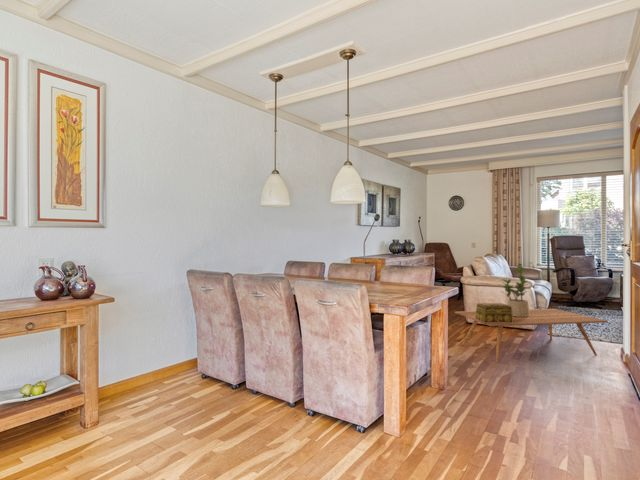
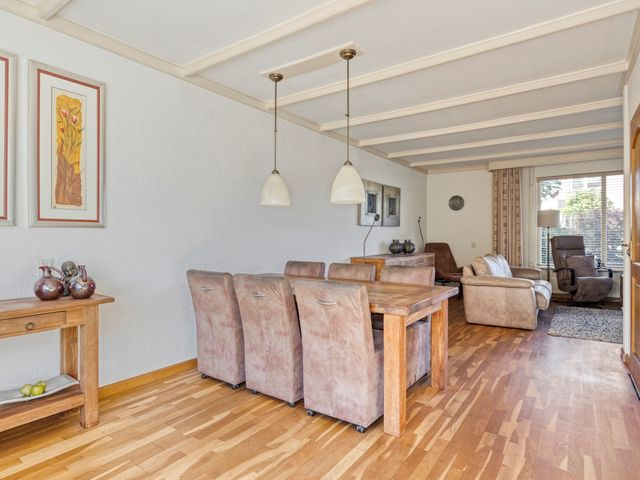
- decorative box [475,302,513,324]
- potted plant [500,265,530,317]
- coffee table [454,308,608,362]
